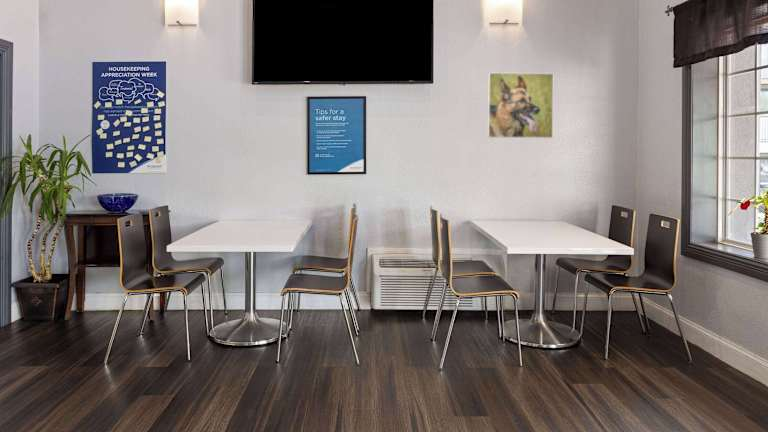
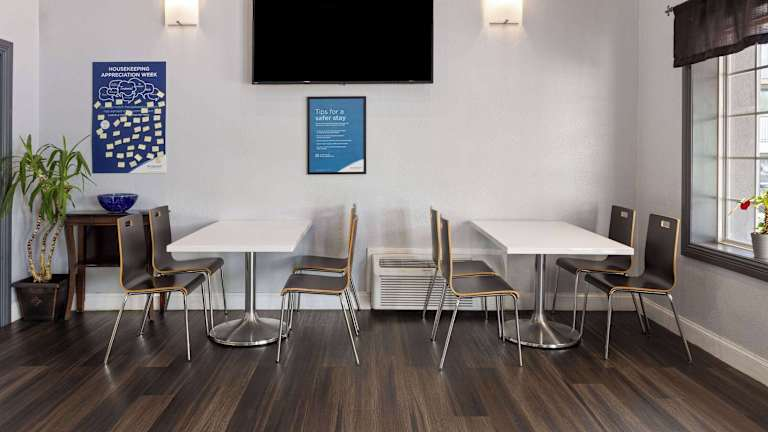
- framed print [487,72,555,139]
